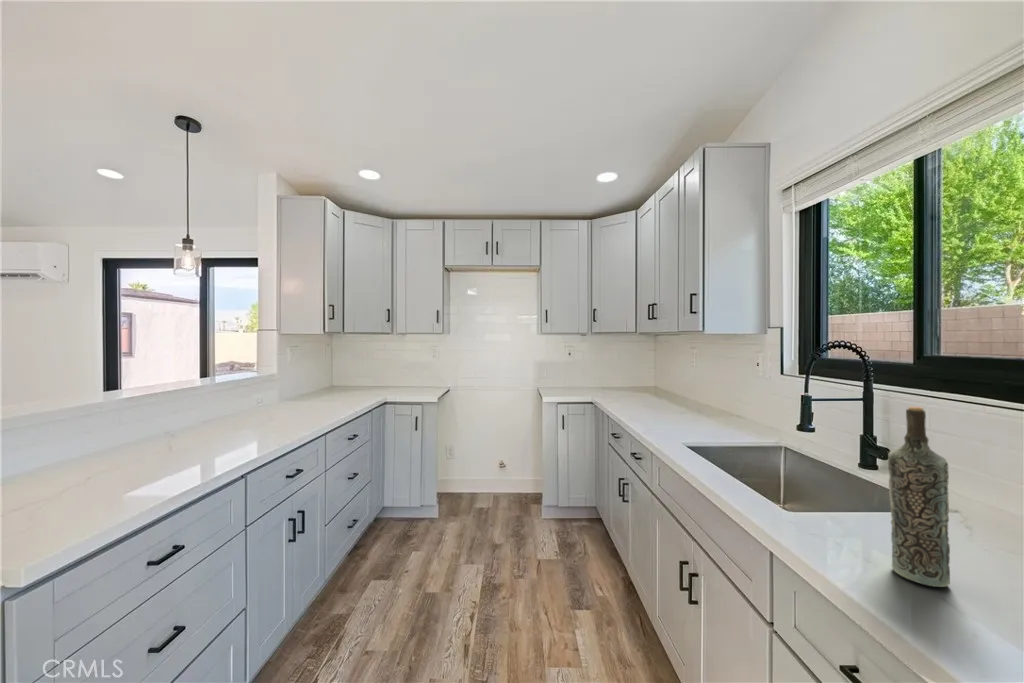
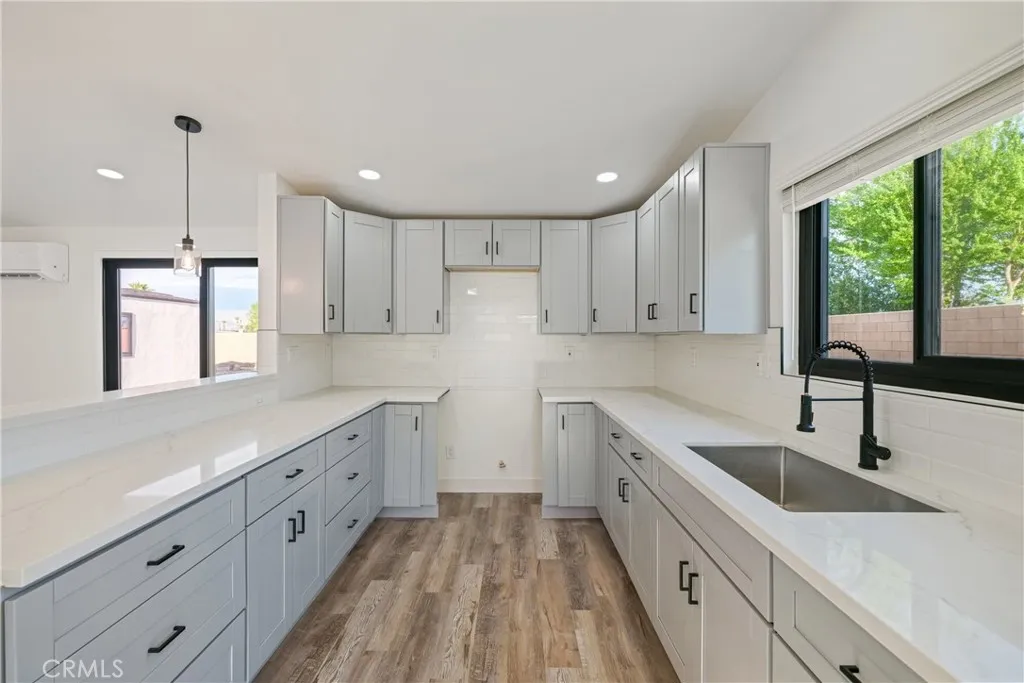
- bottle [887,406,951,588]
